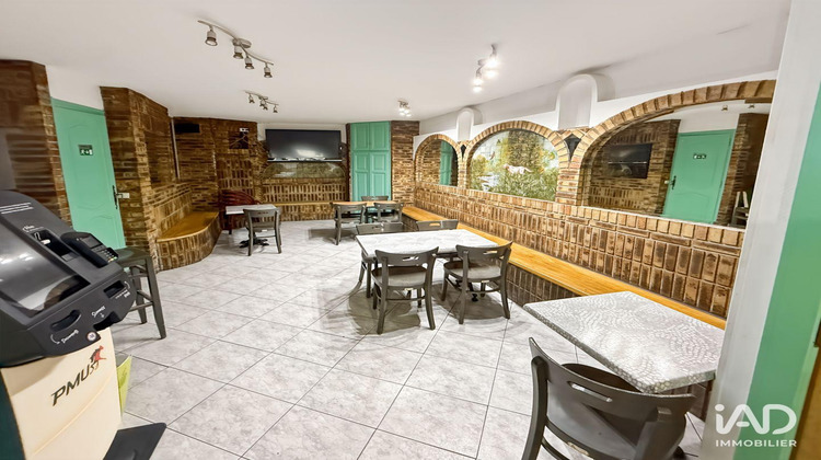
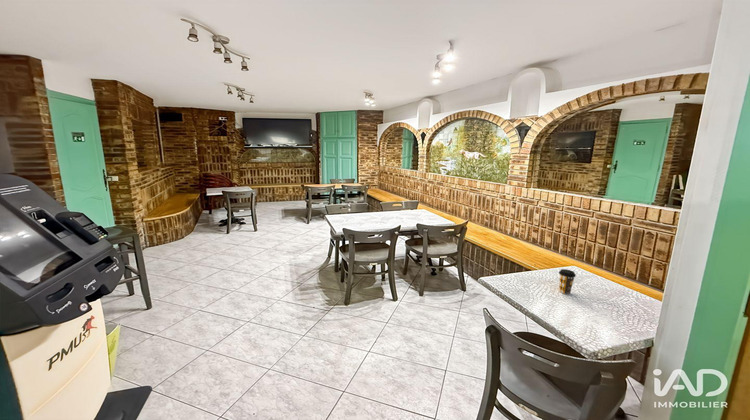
+ coffee cup [558,268,577,295]
